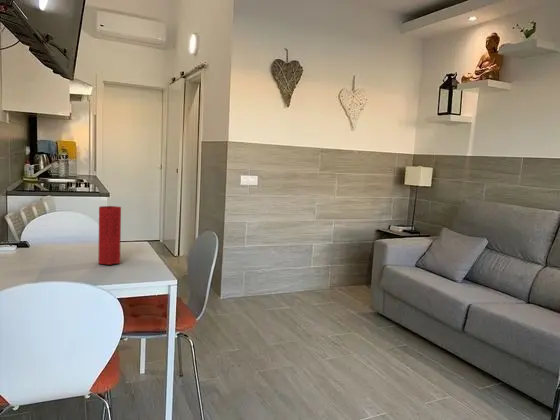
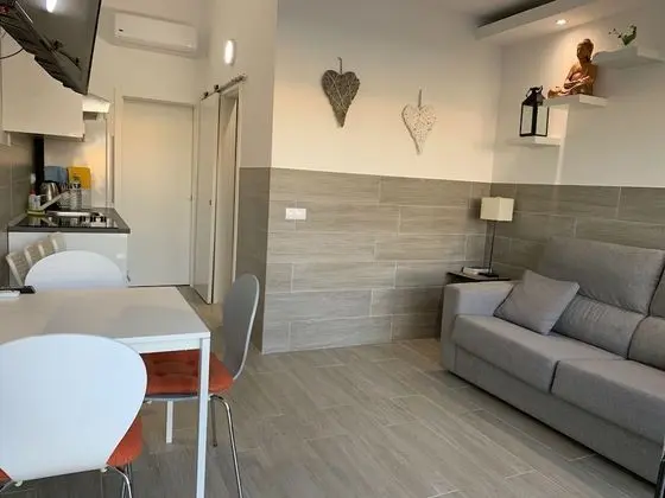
- vase [97,205,122,266]
